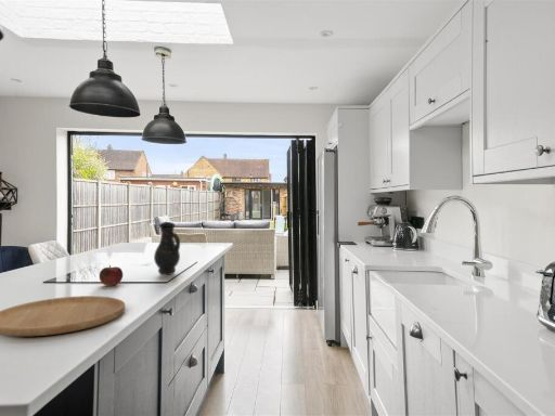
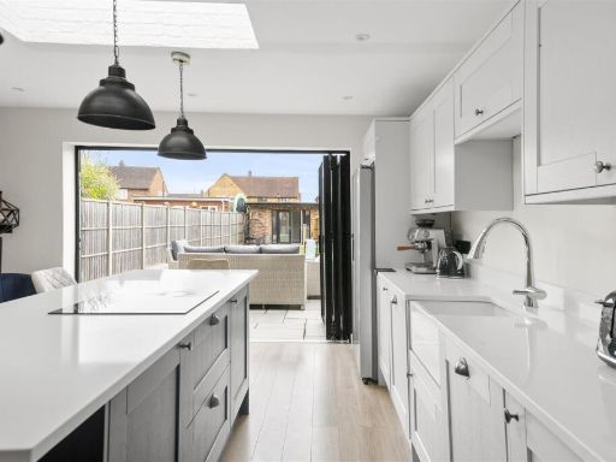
- jug [153,221,181,276]
- fruit [99,264,124,286]
- cutting board [0,295,126,337]
